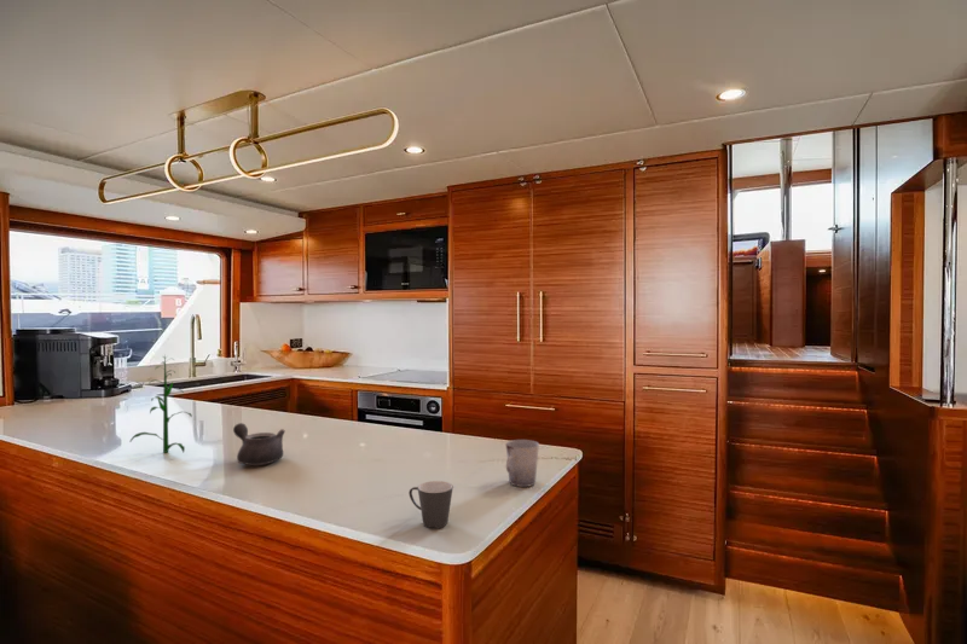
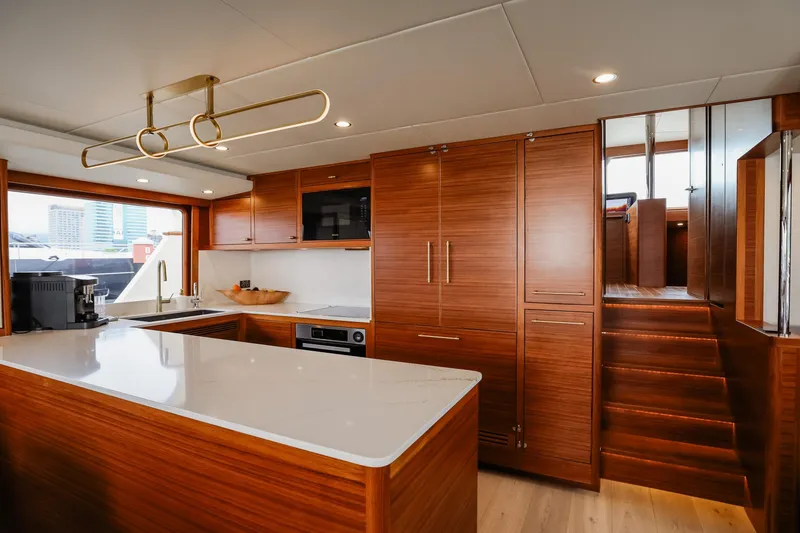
- cup [504,439,540,488]
- cup [407,480,454,529]
- plant [129,353,193,454]
- teapot [232,422,286,466]
